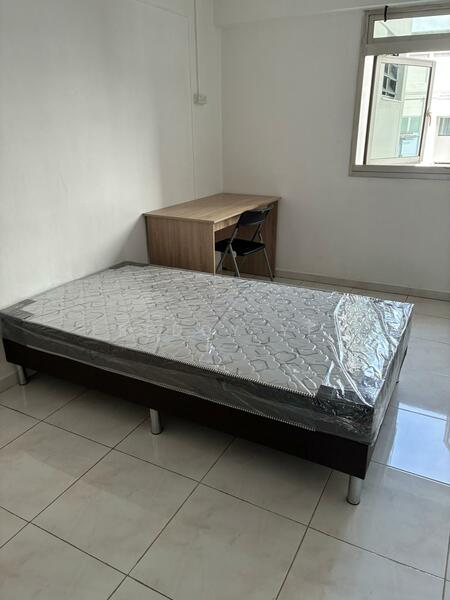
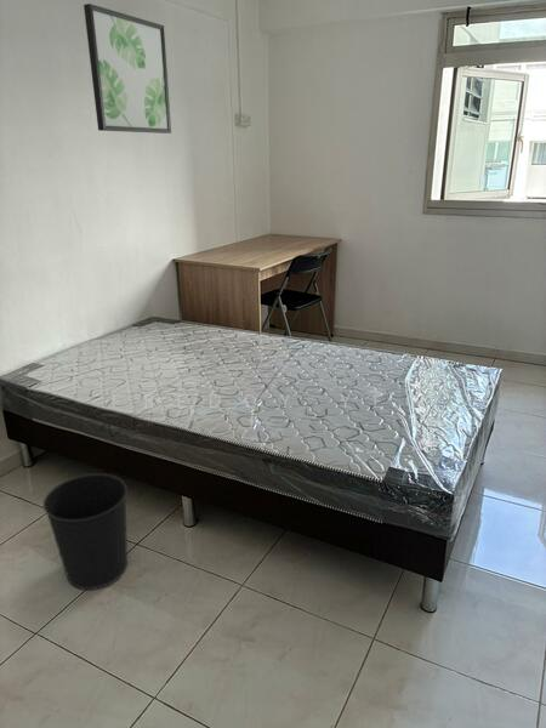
+ wall art [83,2,172,135]
+ wastebasket [42,472,129,591]
